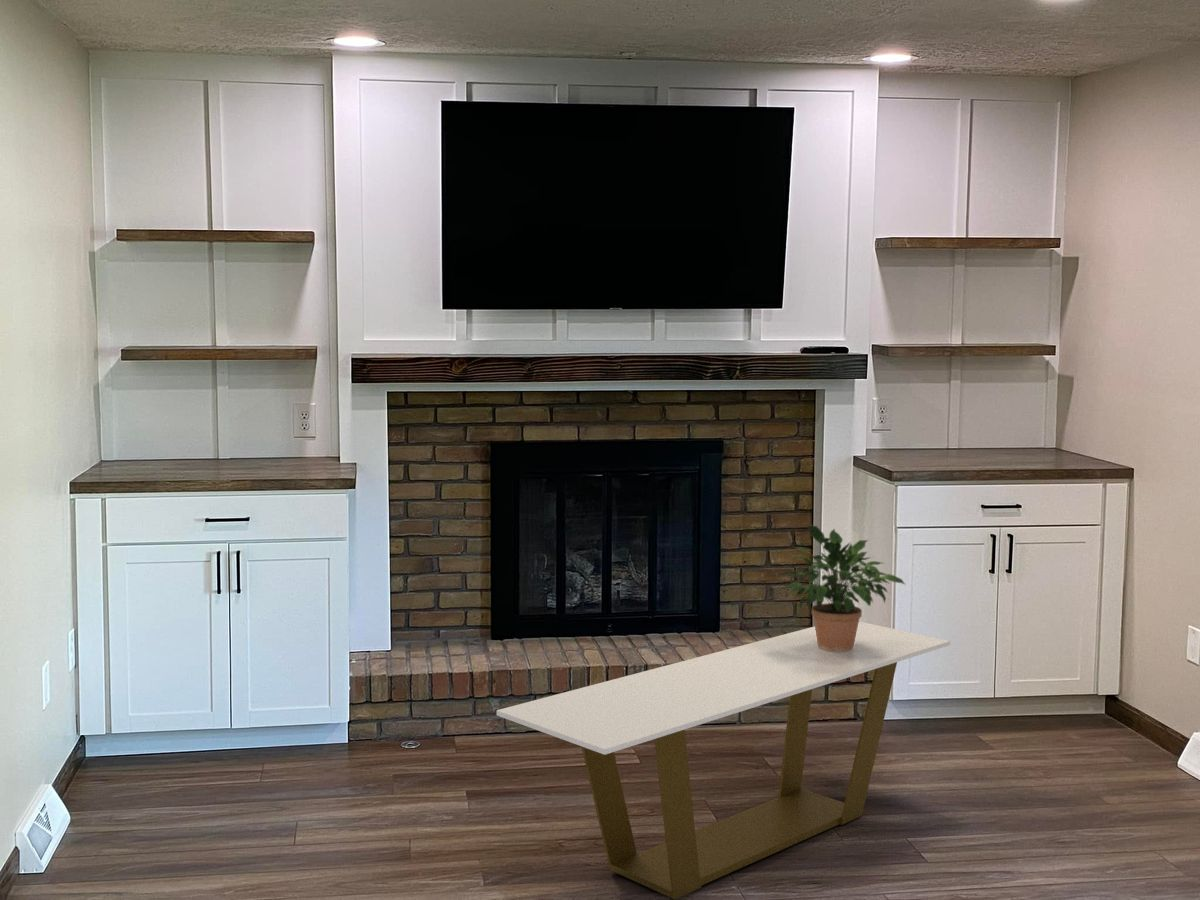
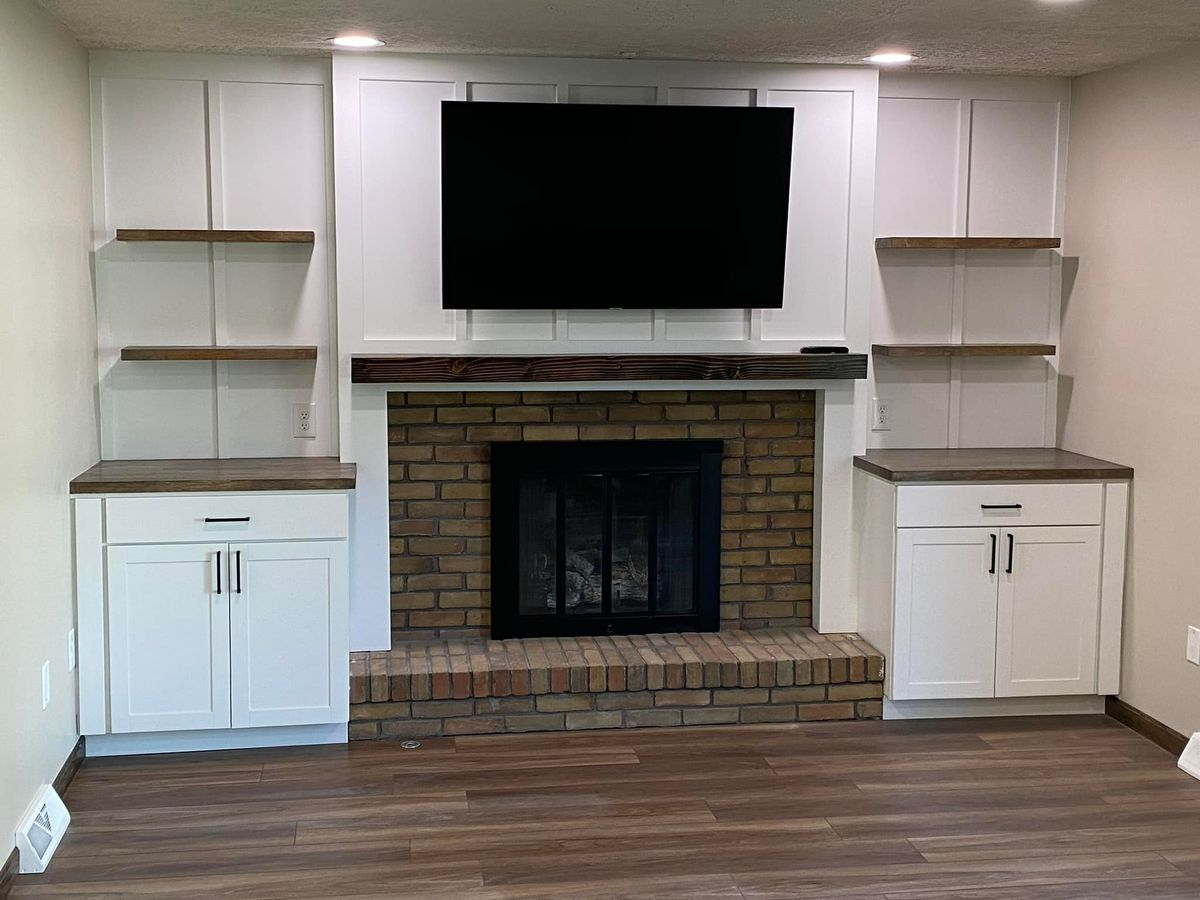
- potted plant [776,524,907,652]
- coffee table [496,620,951,900]
